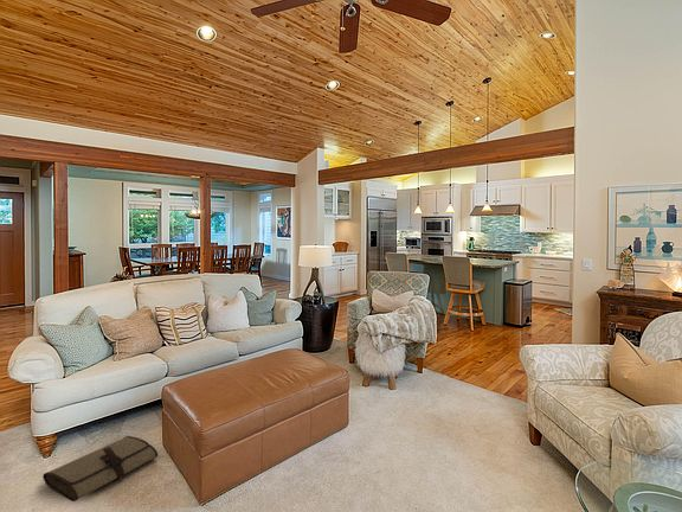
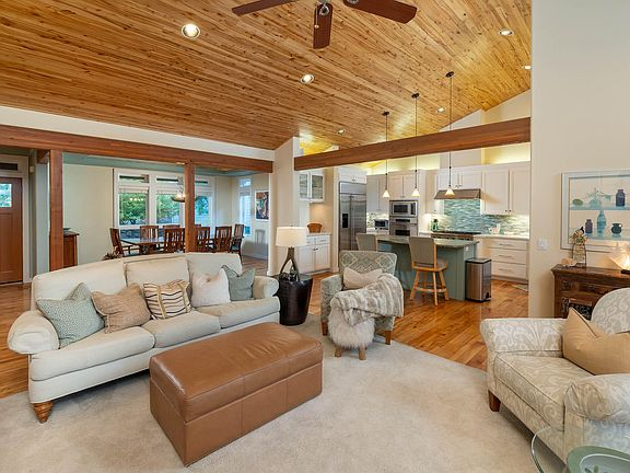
- tool roll [41,435,159,503]
